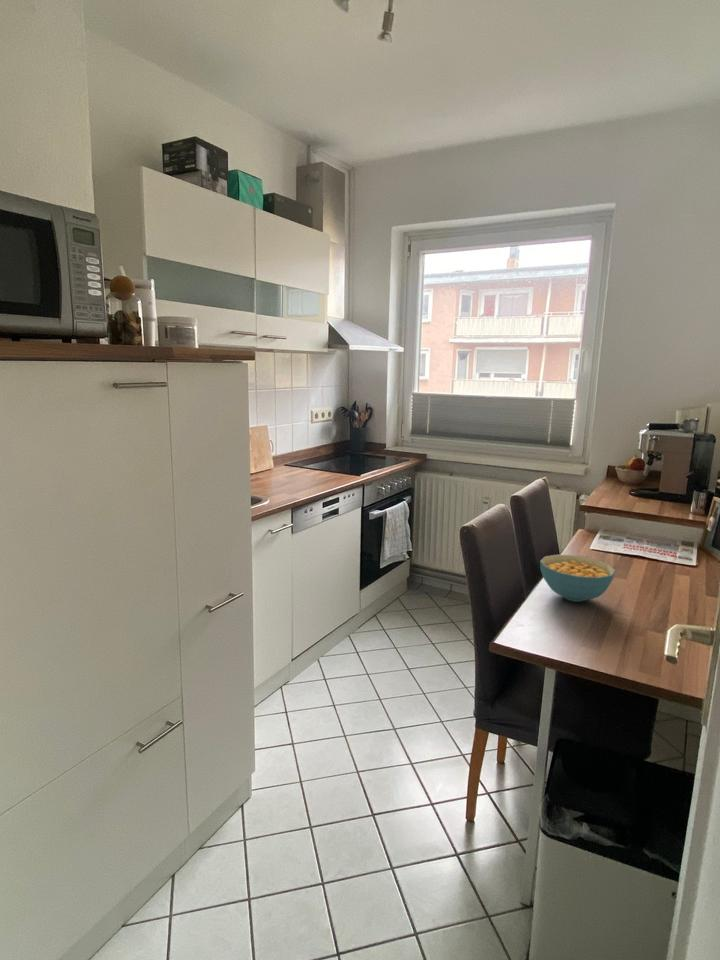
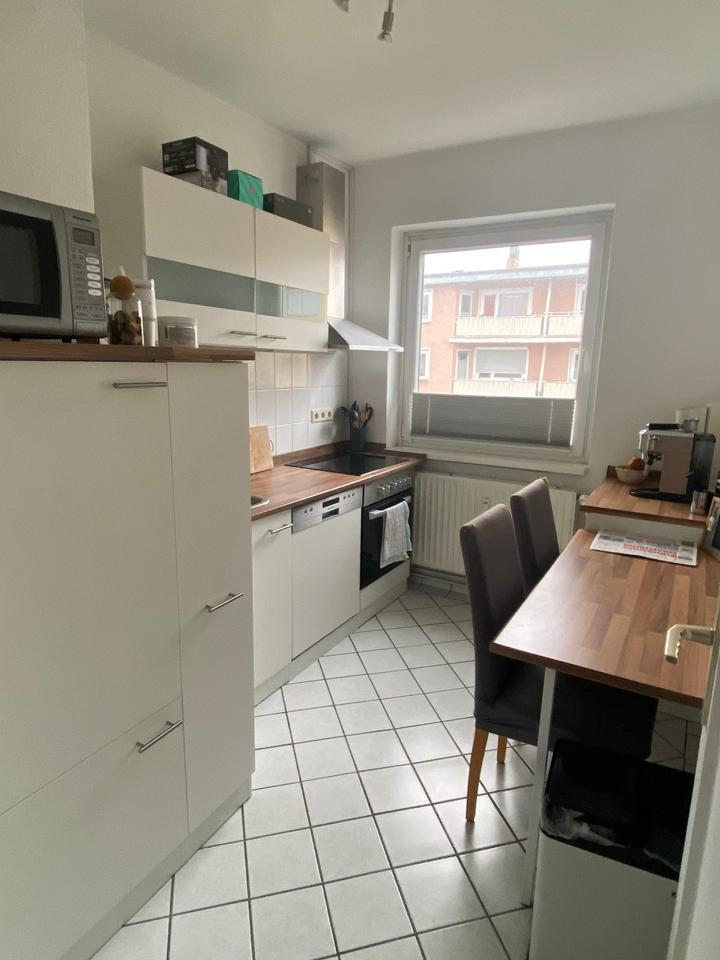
- cereal bowl [539,553,616,603]
